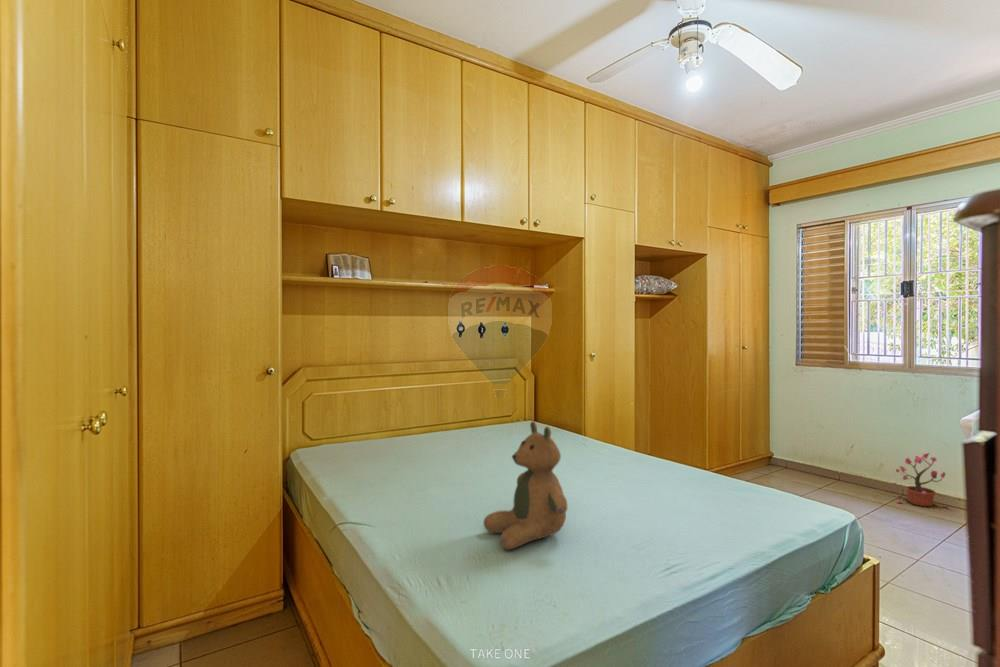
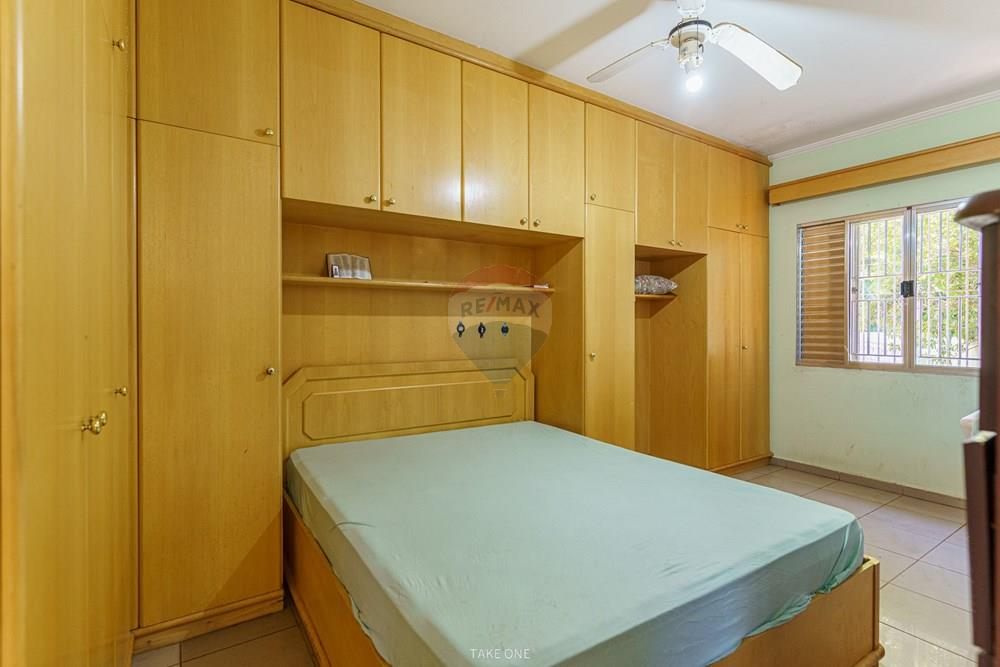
- potted plant [895,452,949,509]
- teddy bear [483,420,569,551]
